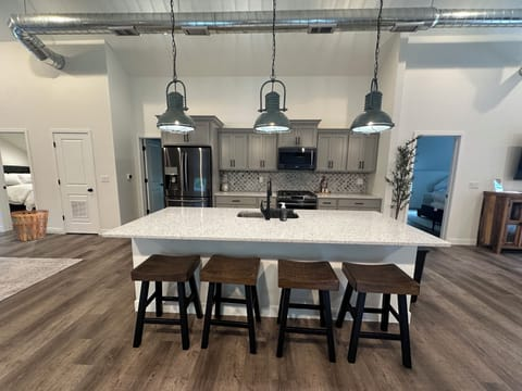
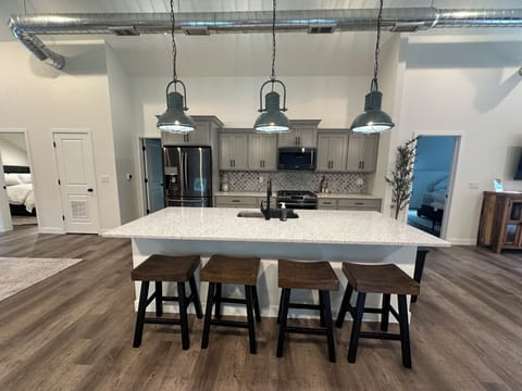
- basket [10,209,50,242]
